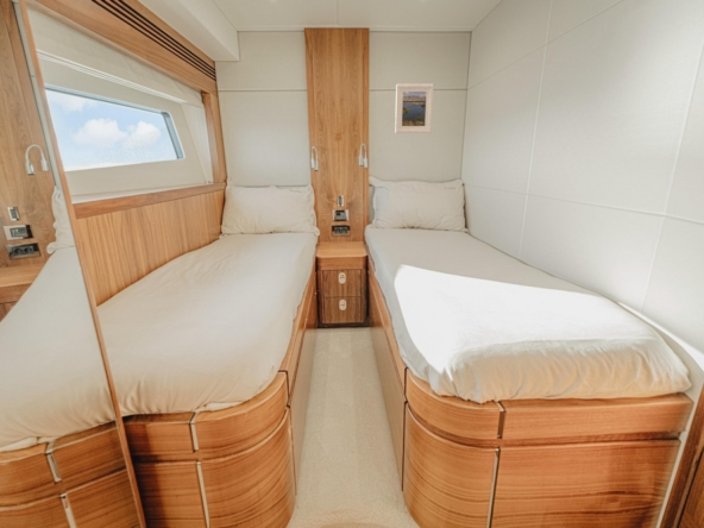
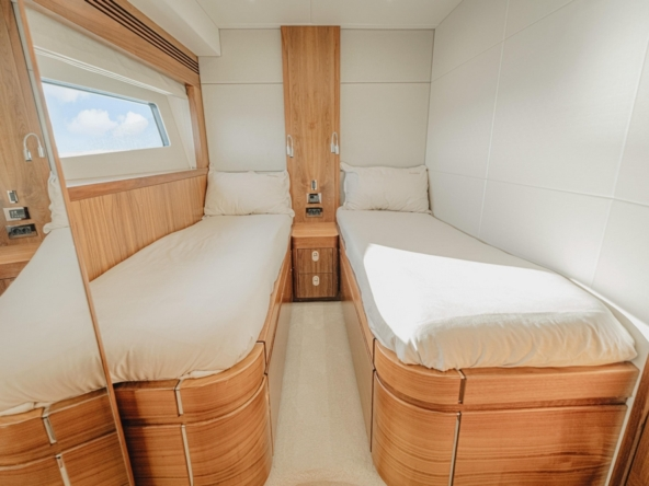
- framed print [394,83,435,134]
